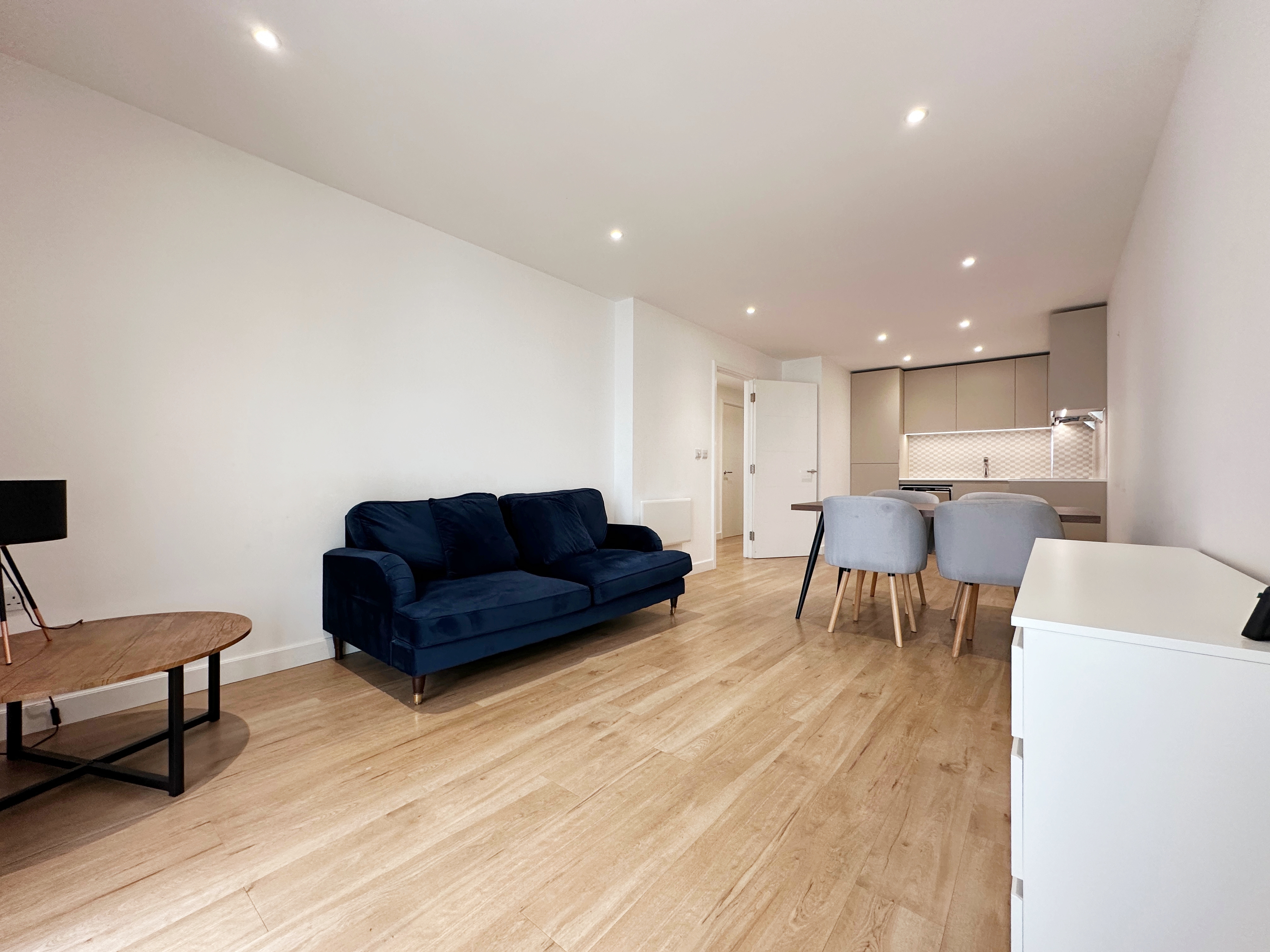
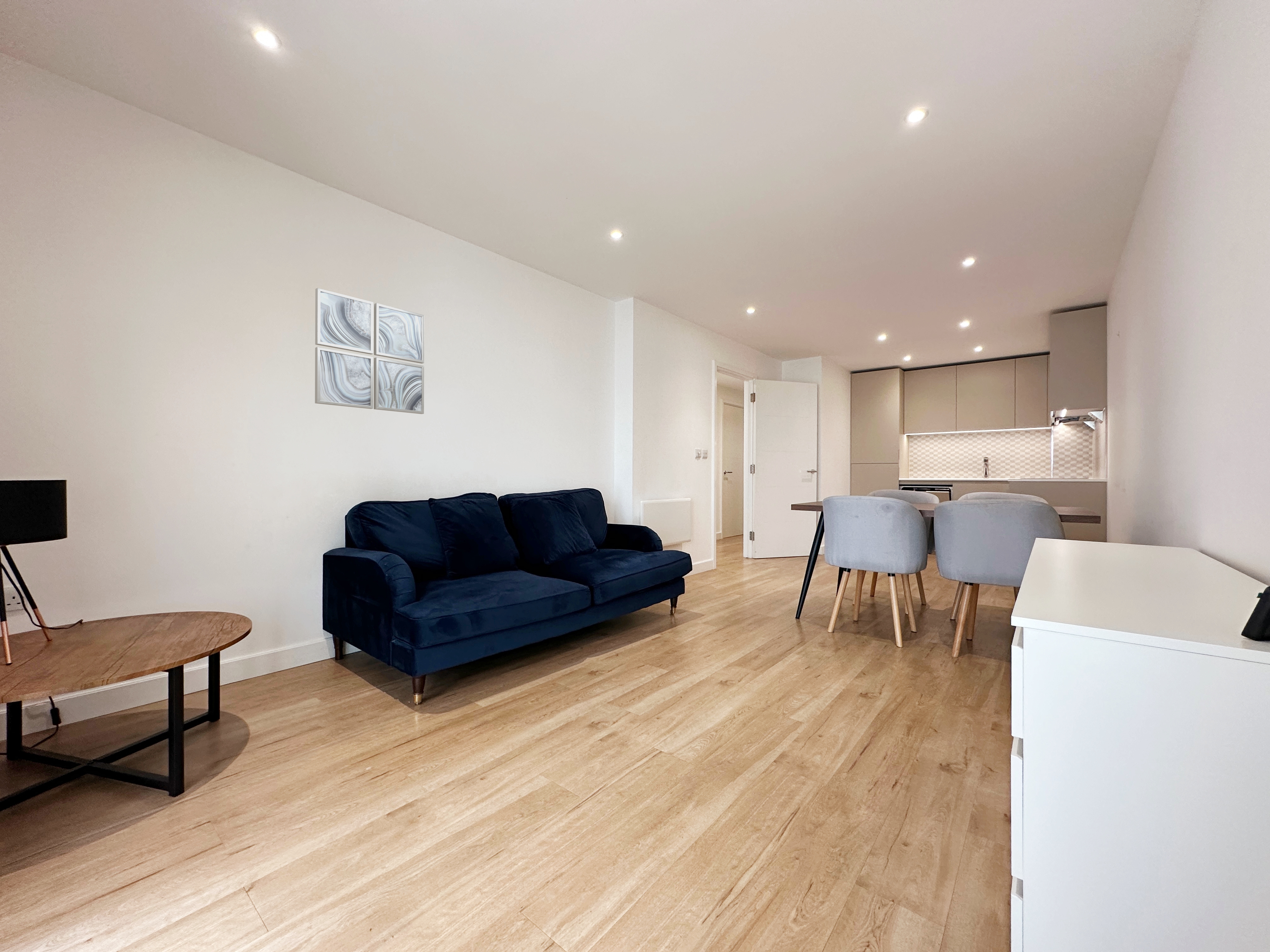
+ wall art [315,287,425,414]
